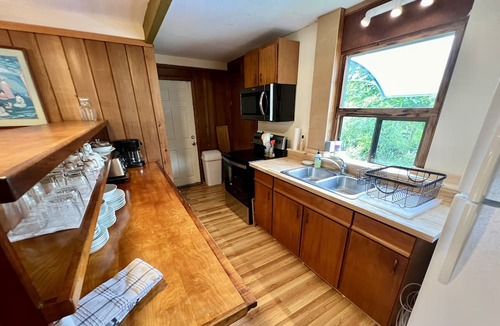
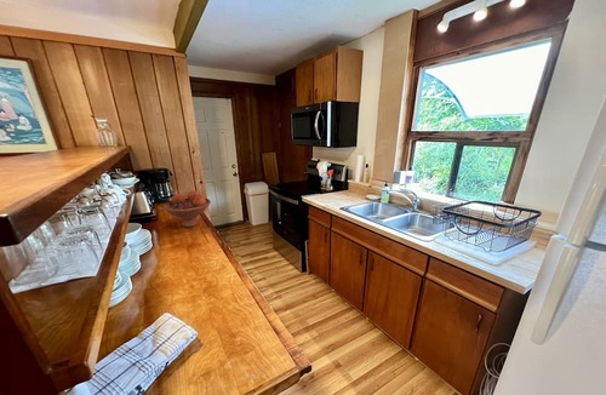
+ fruit bowl [162,190,212,228]
